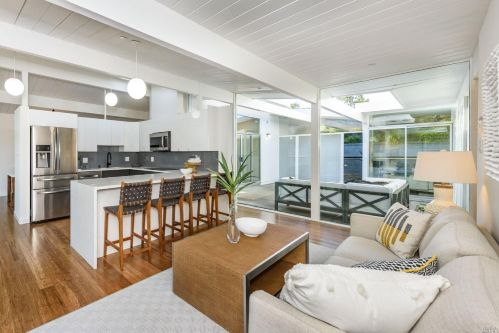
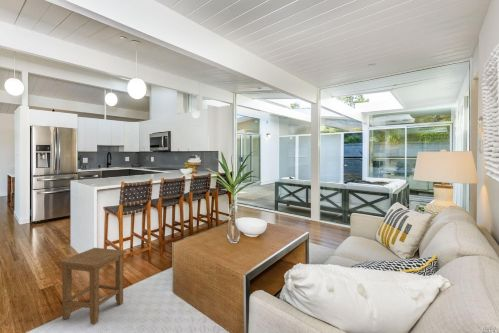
+ stool [58,247,127,325]
